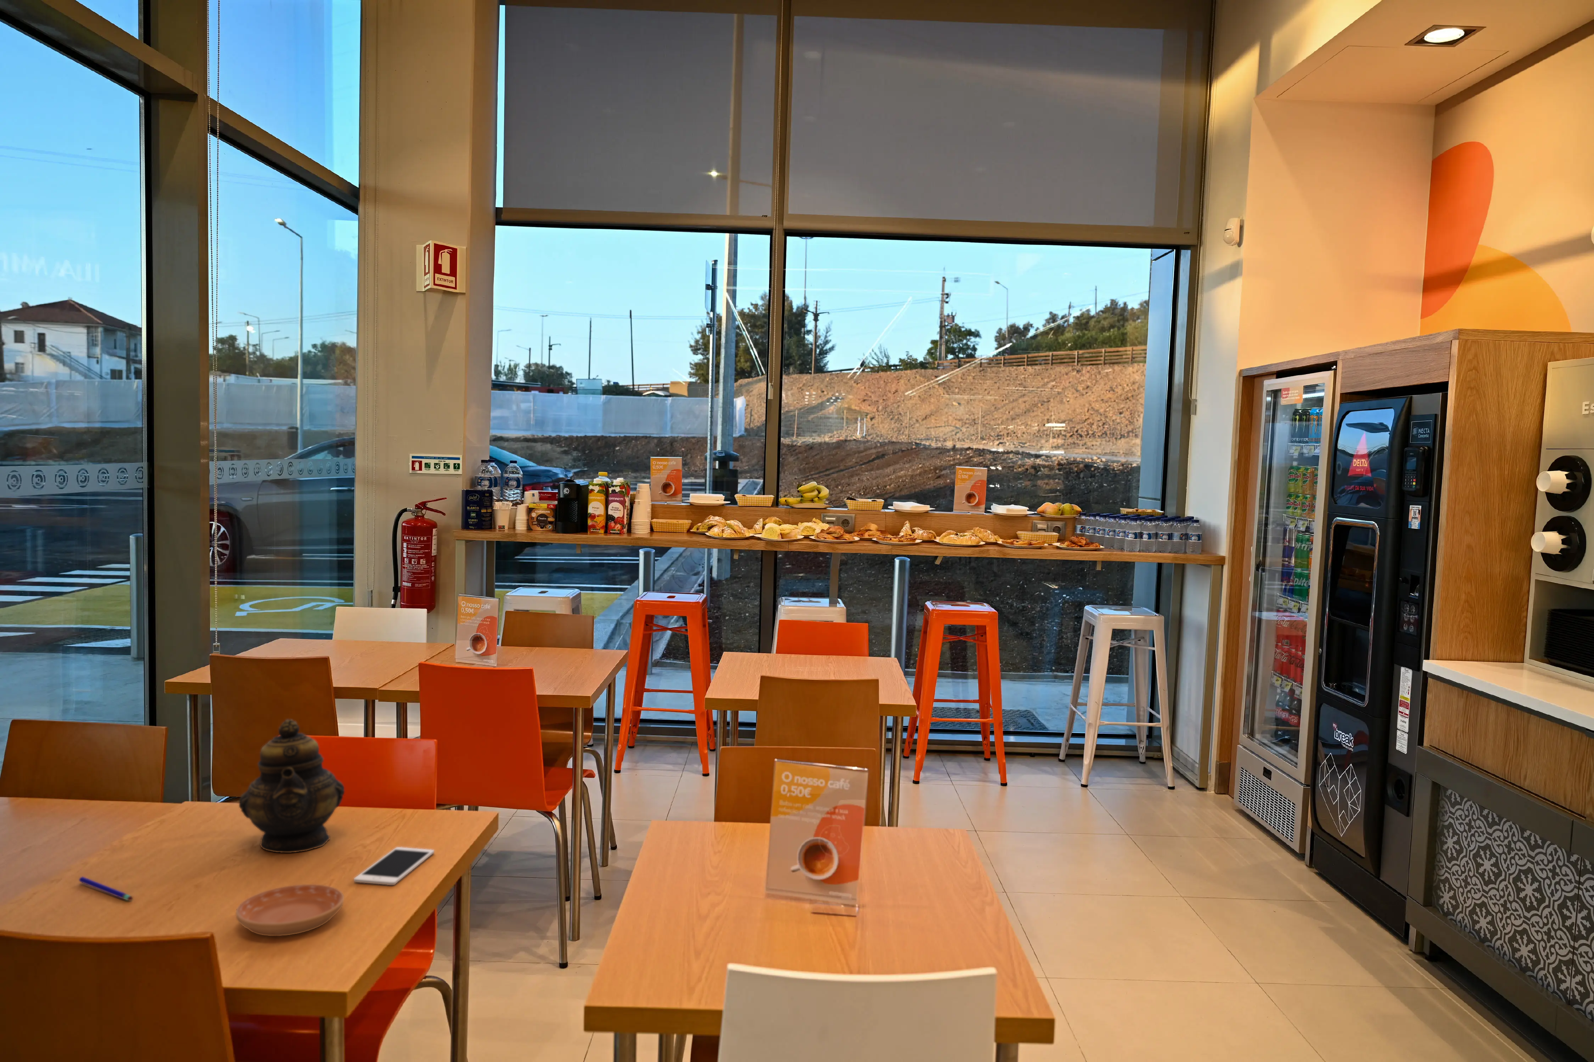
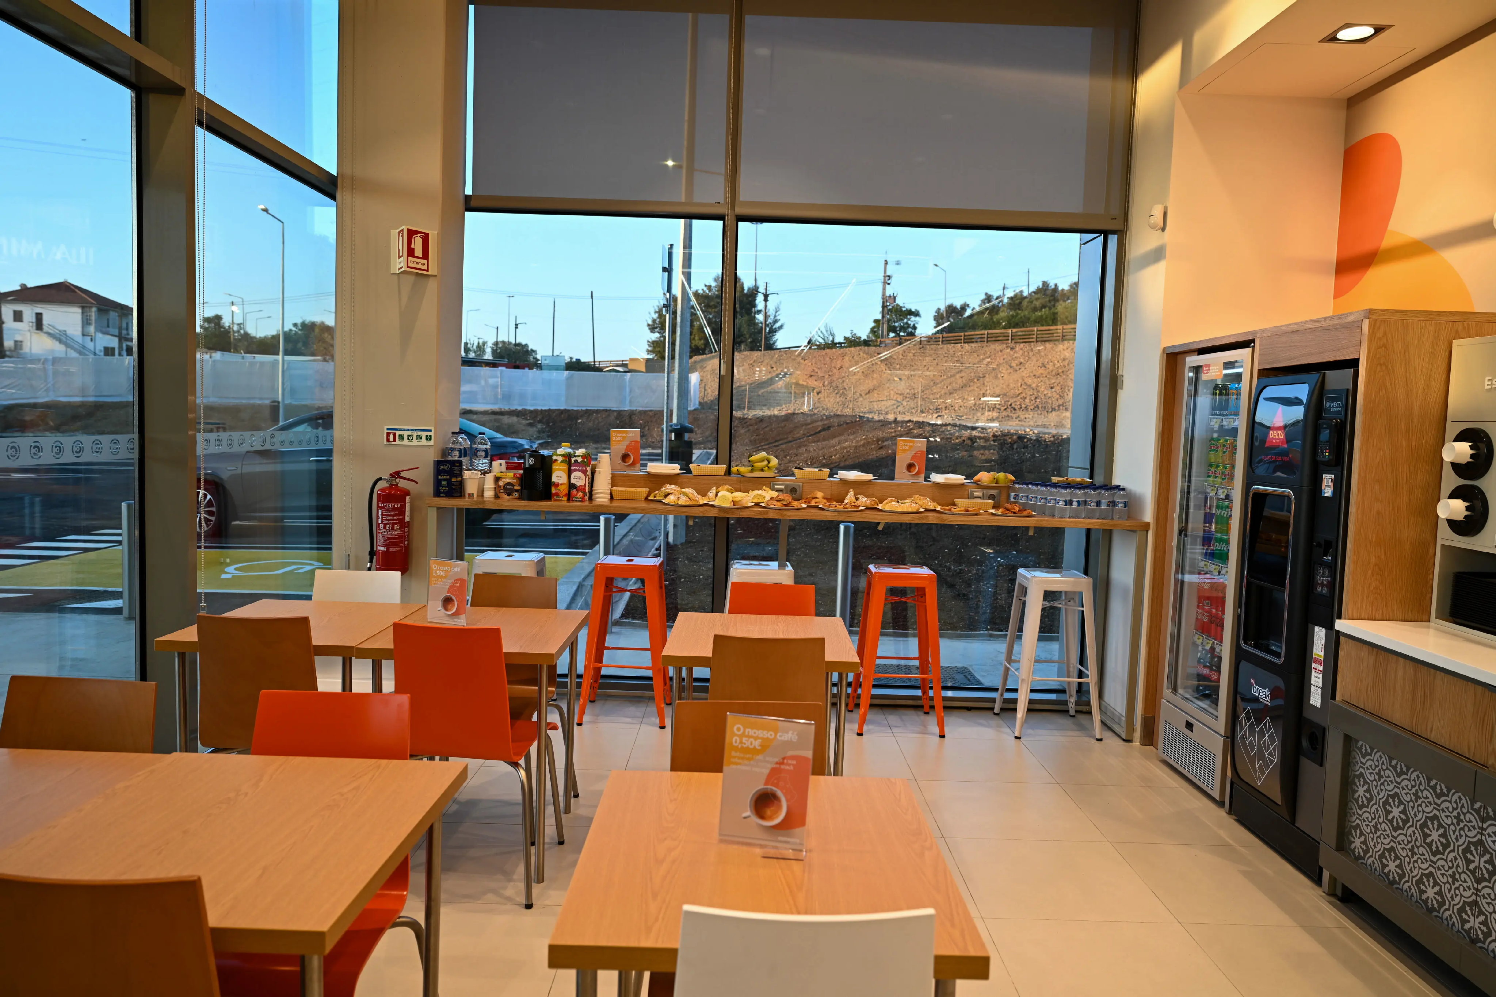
- cell phone [353,846,435,885]
- teapot [238,719,345,853]
- pen [78,876,133,901]
- saucer [236,884,344,936]
